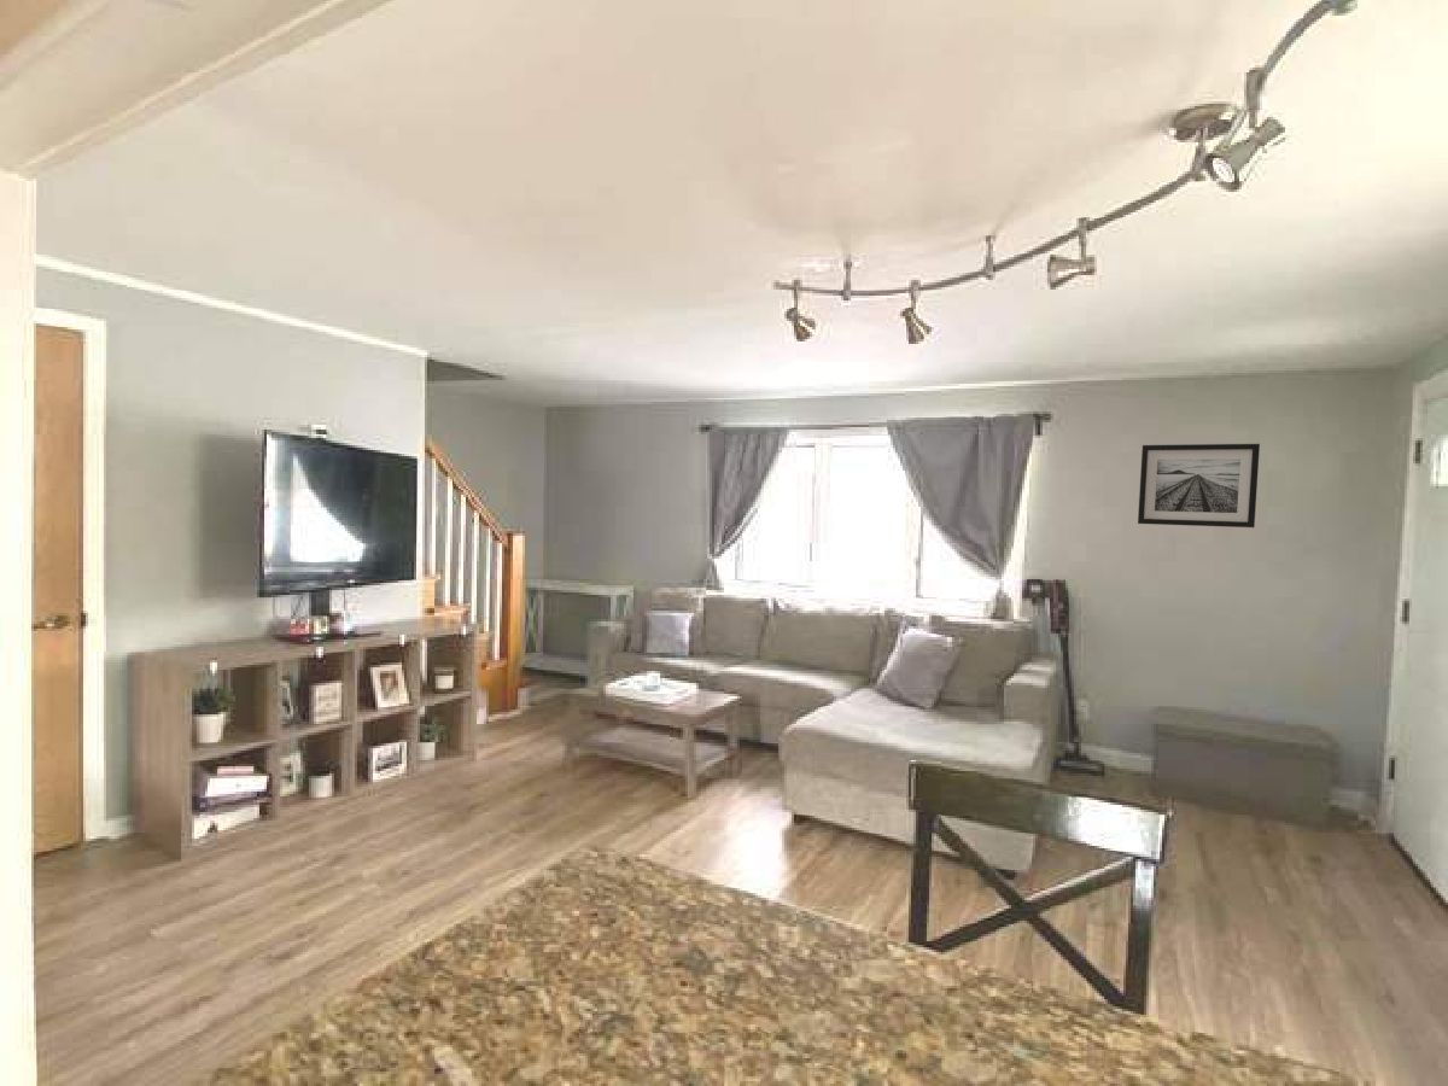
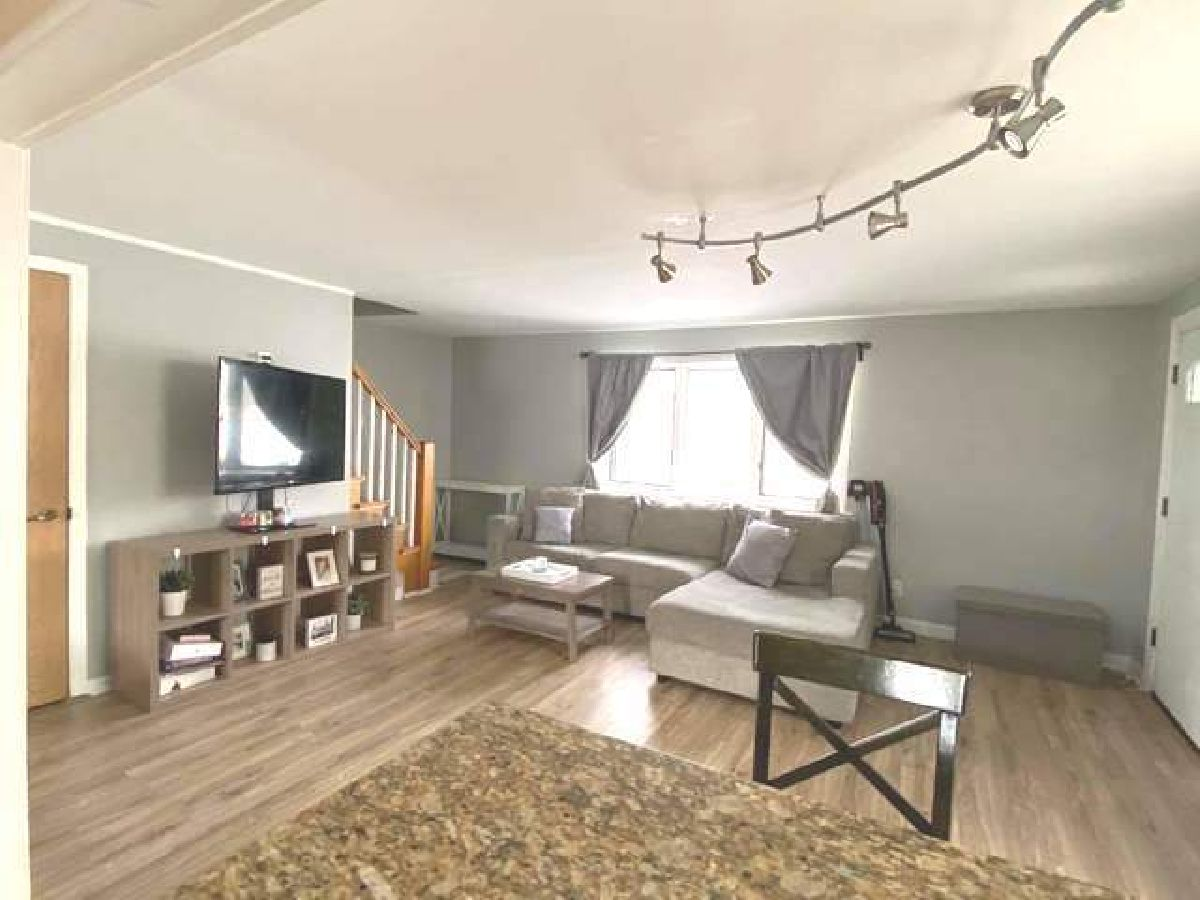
- wall art [1137,443,1261,529]
